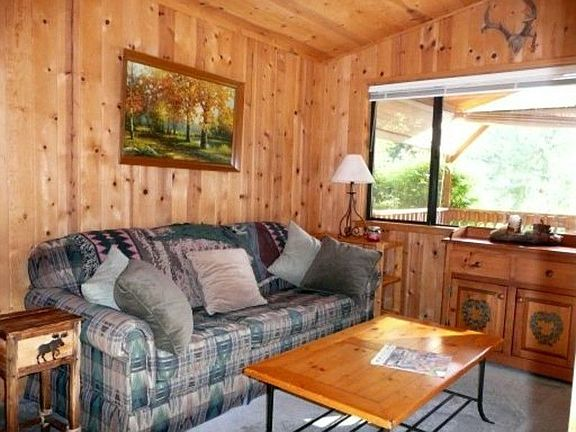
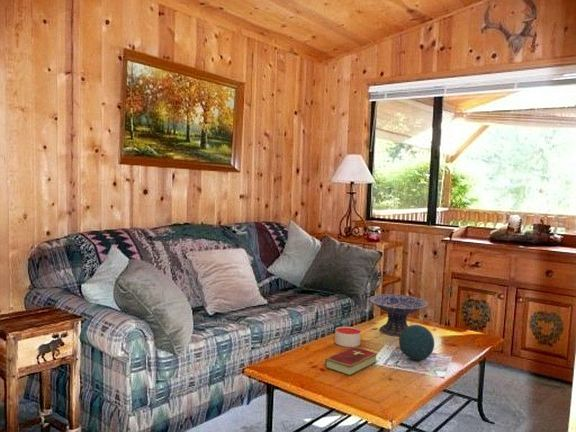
+ decorative bowl [368,293,429,337]
+ hardcover book [324,346,378,377]
+ decorative orb [398,324,435,361]
+ candle [334,326,362,348]
